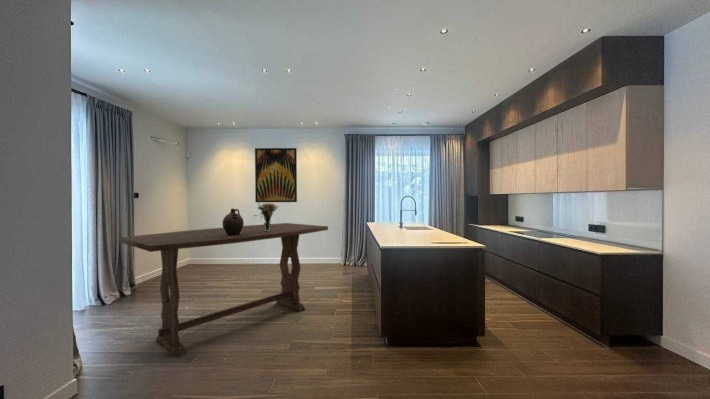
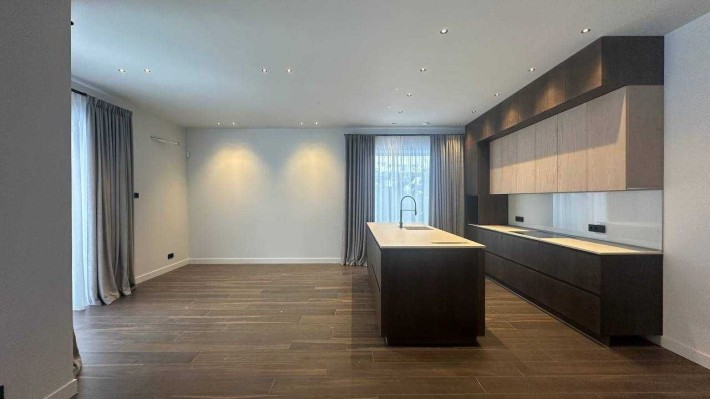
- bouquet [252,202,280,231]
- dining table [119,222,329,358]
- wall art [254,147,298,203]
- ceramic jug [222,208,245,236]
